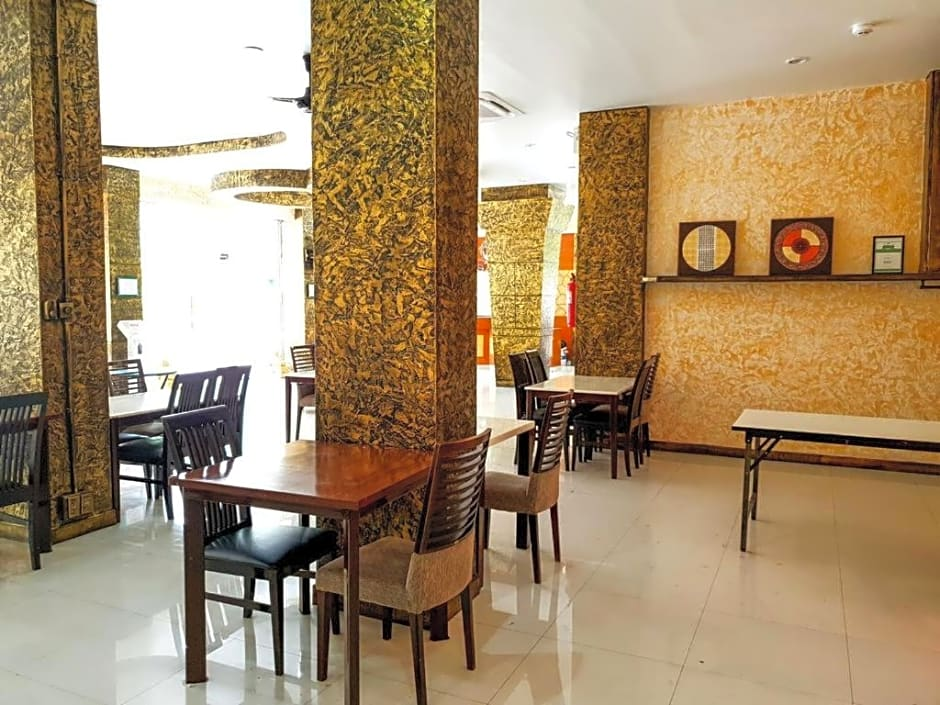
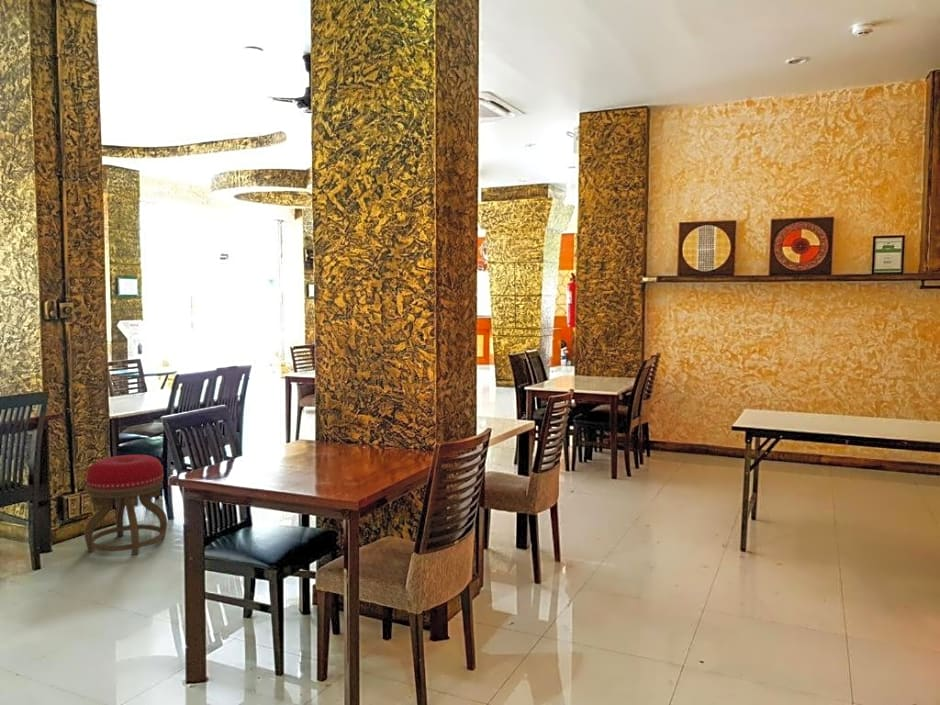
+ stool [83,454,168,556]
